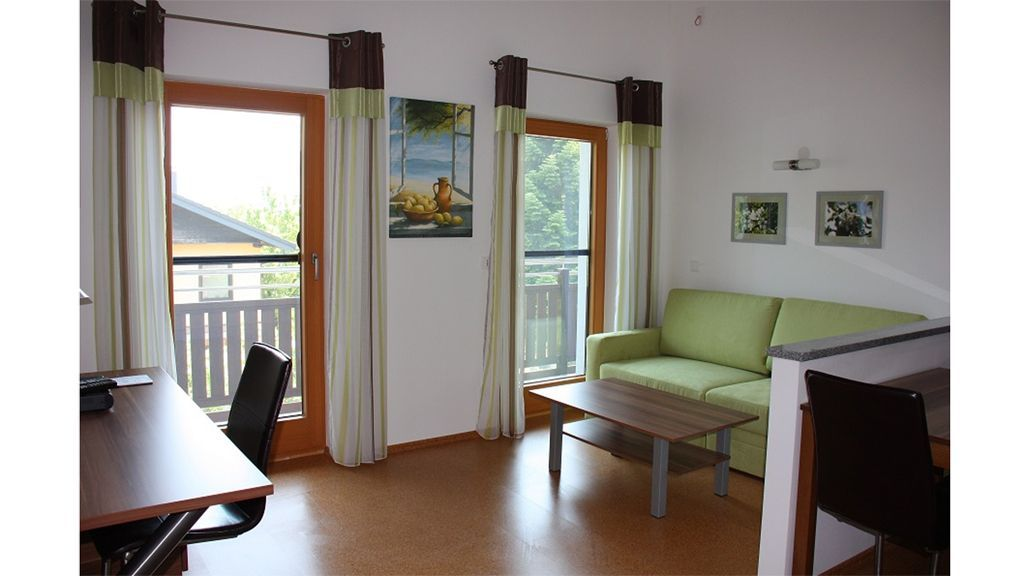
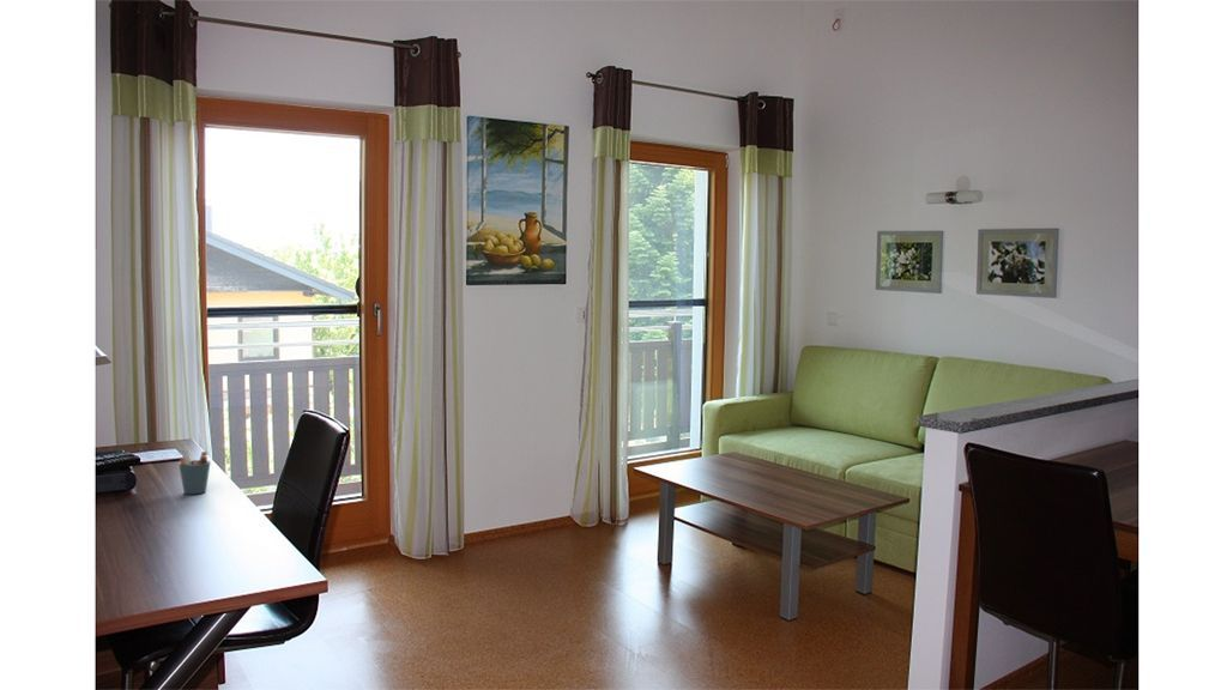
+ pen holder [177,448,212,496]
